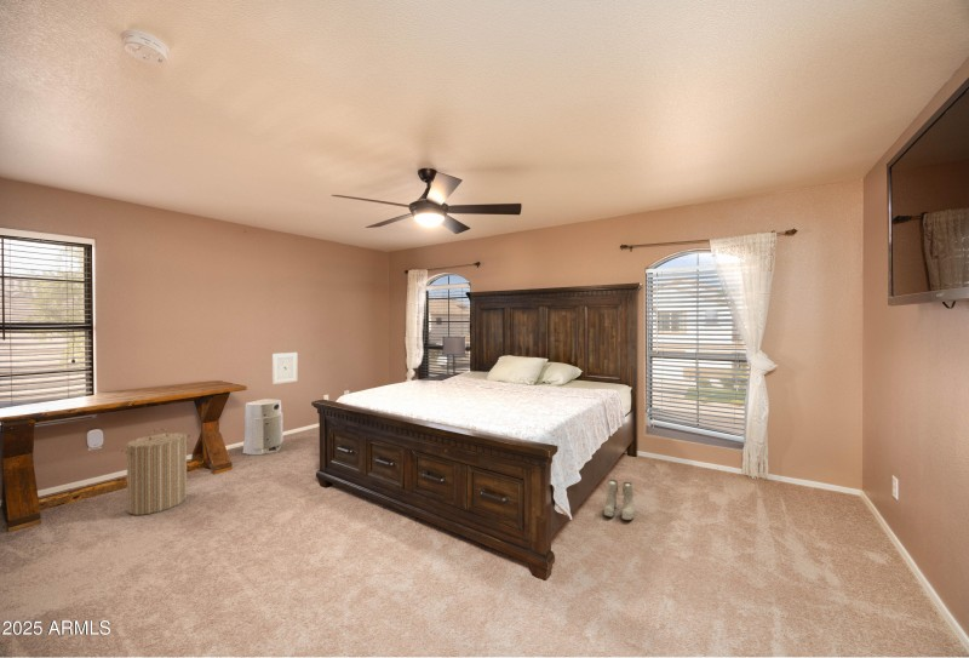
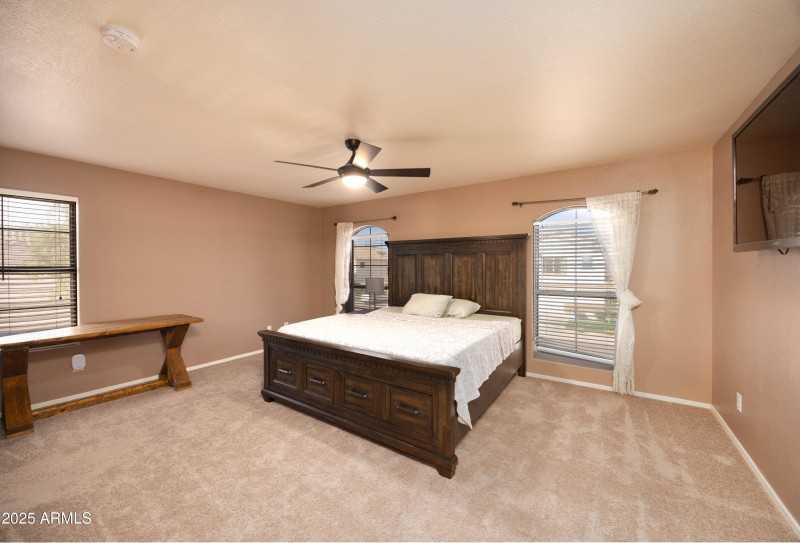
- air purifier [242,397,283,456]
- boots [603,479,636,521]
- wall art [271,351,299,385]
- laundry hamper [119,427,194,516]
